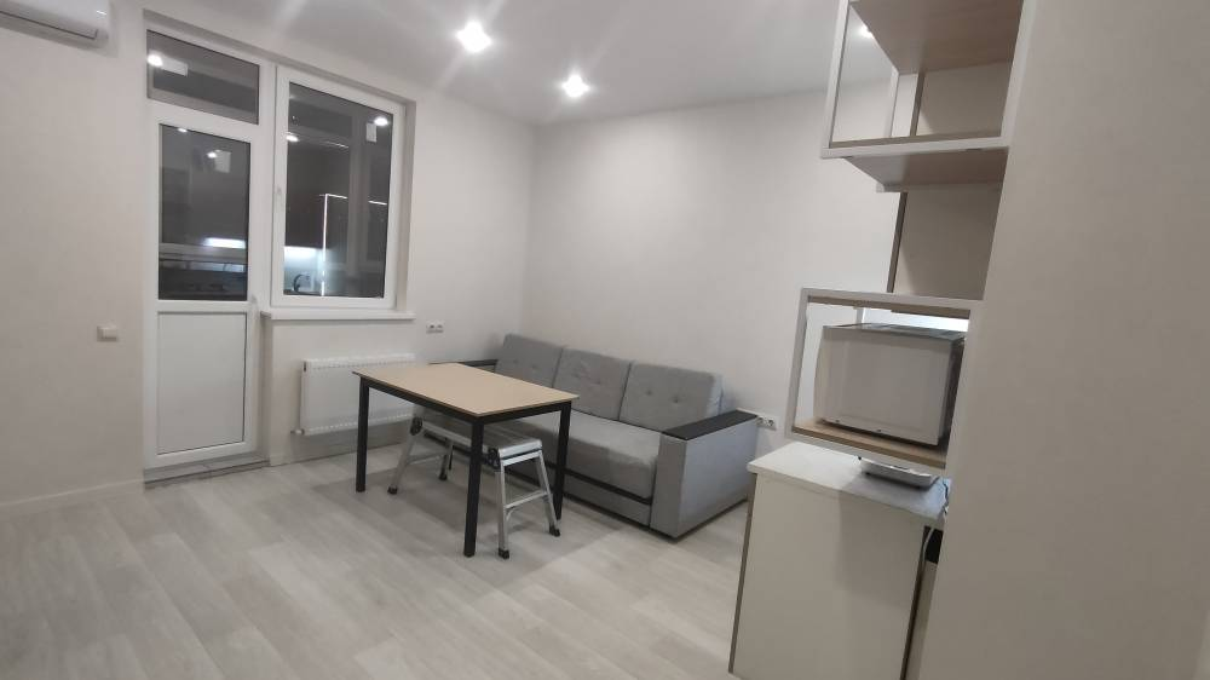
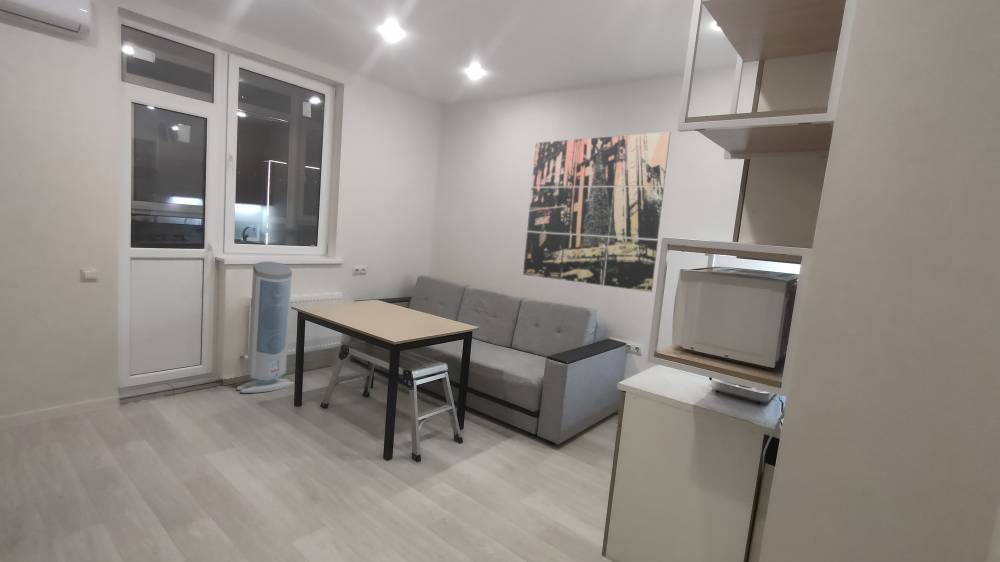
+ wall art [522,131,671,293]
+ air purifier [236,261,295,394]
